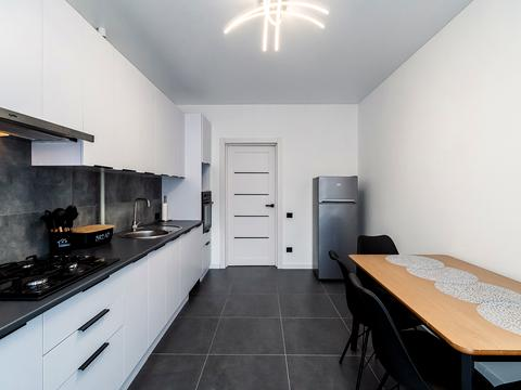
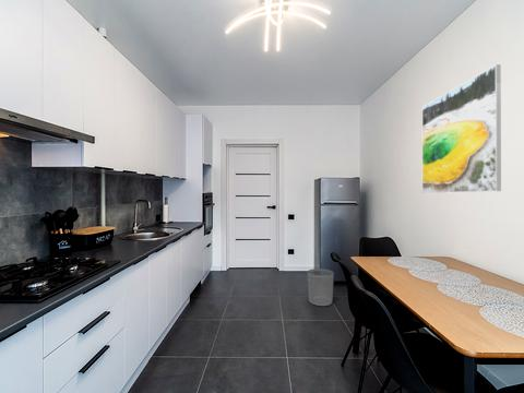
+ waste bin [307,267,334,307]
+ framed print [421,63,502,194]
